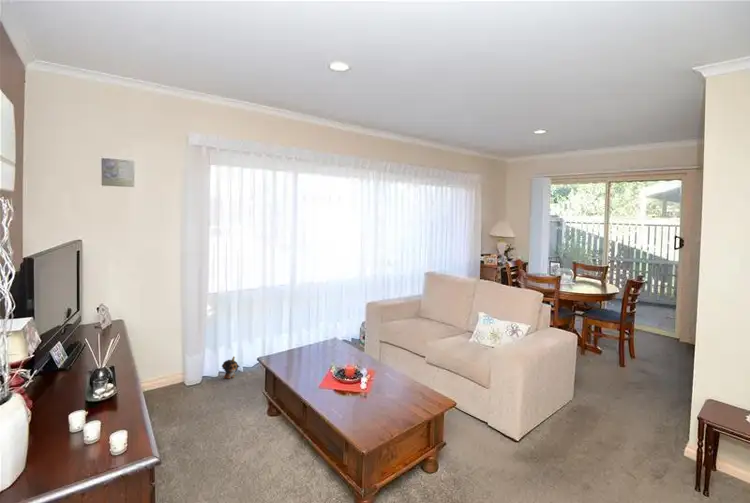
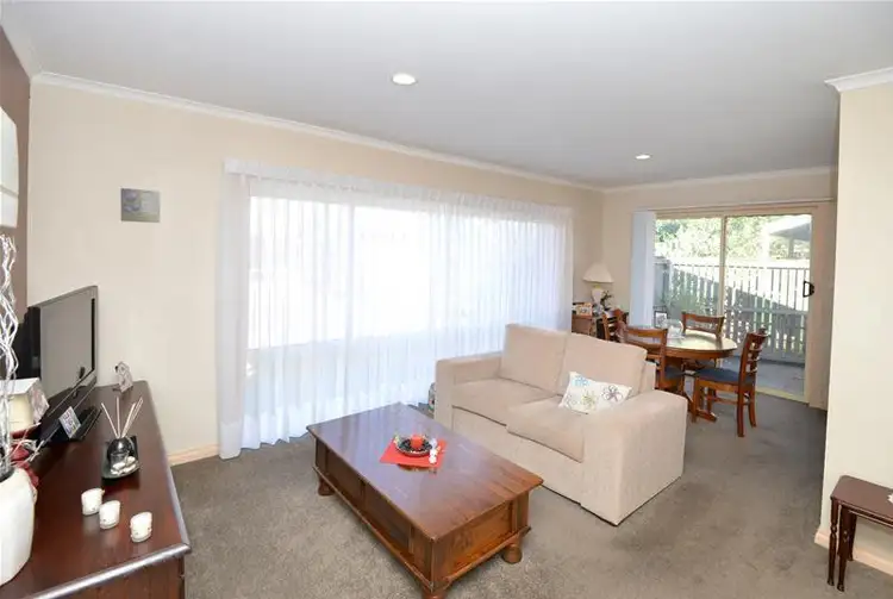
- plush toy [221,355,241,380]
